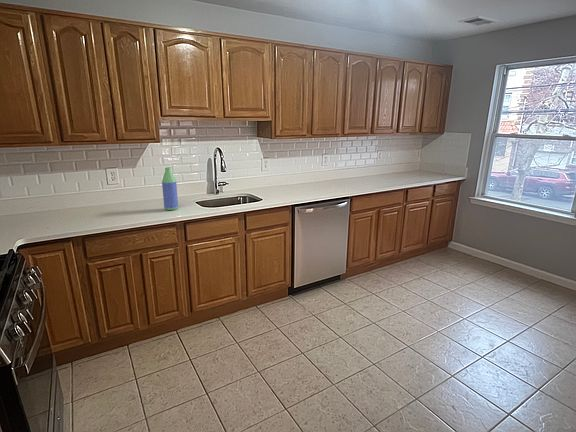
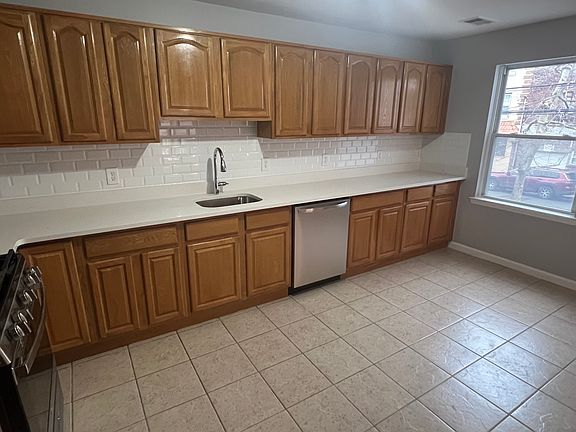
- bottle [161,166,179,211]
